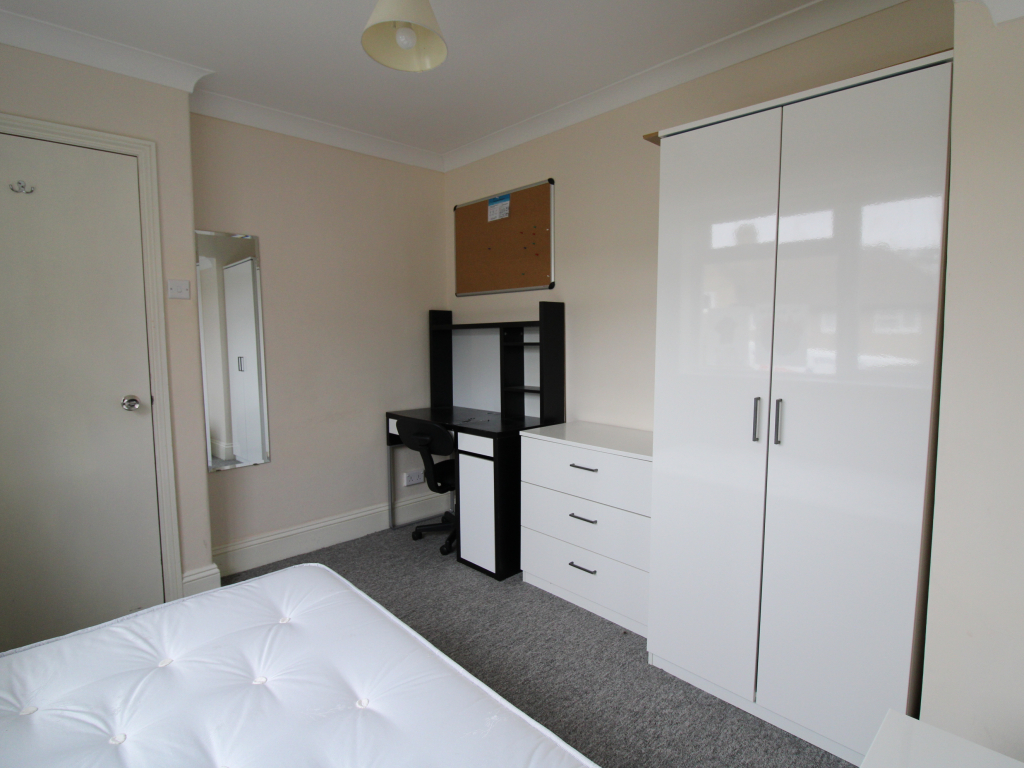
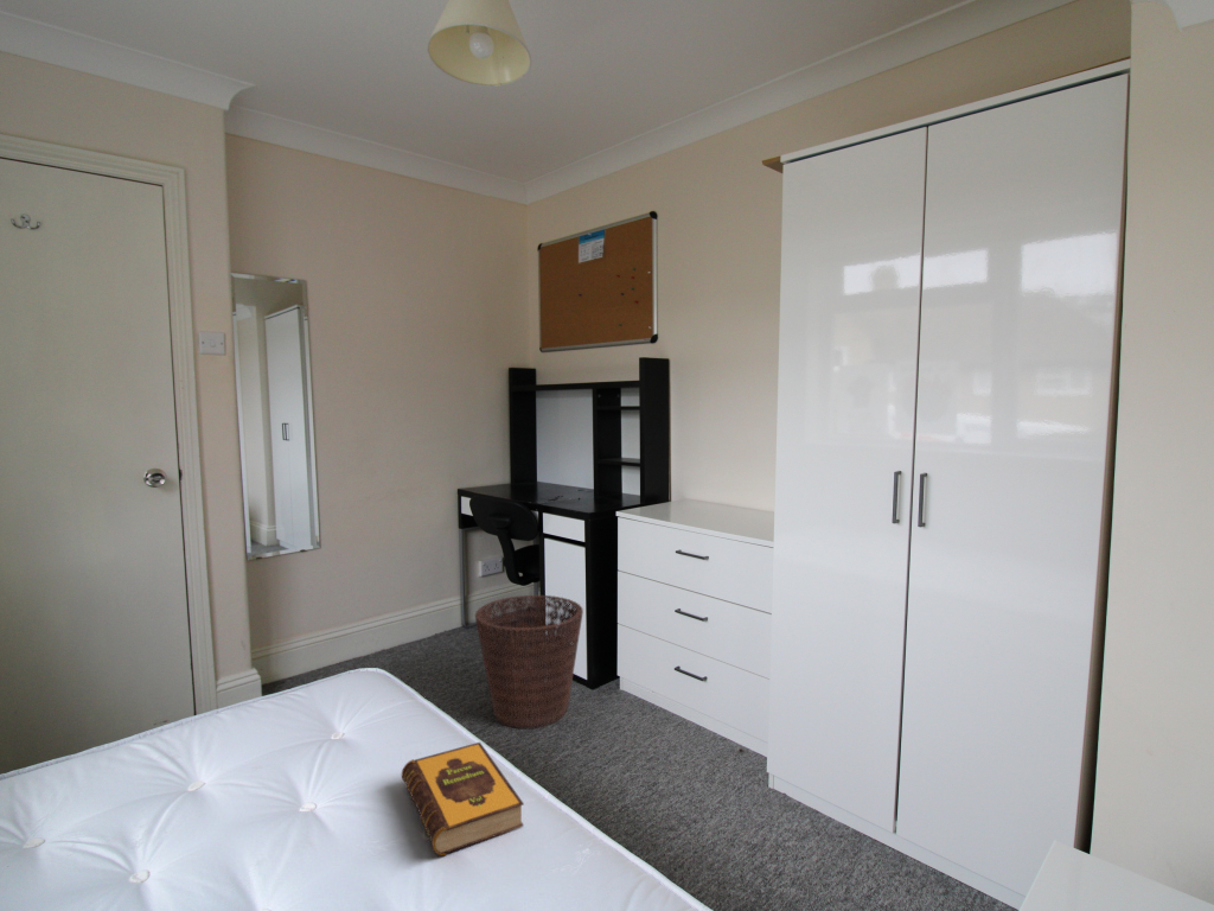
+ hardback book [401,741,525,856]
+ basket [474,594,584,730]
